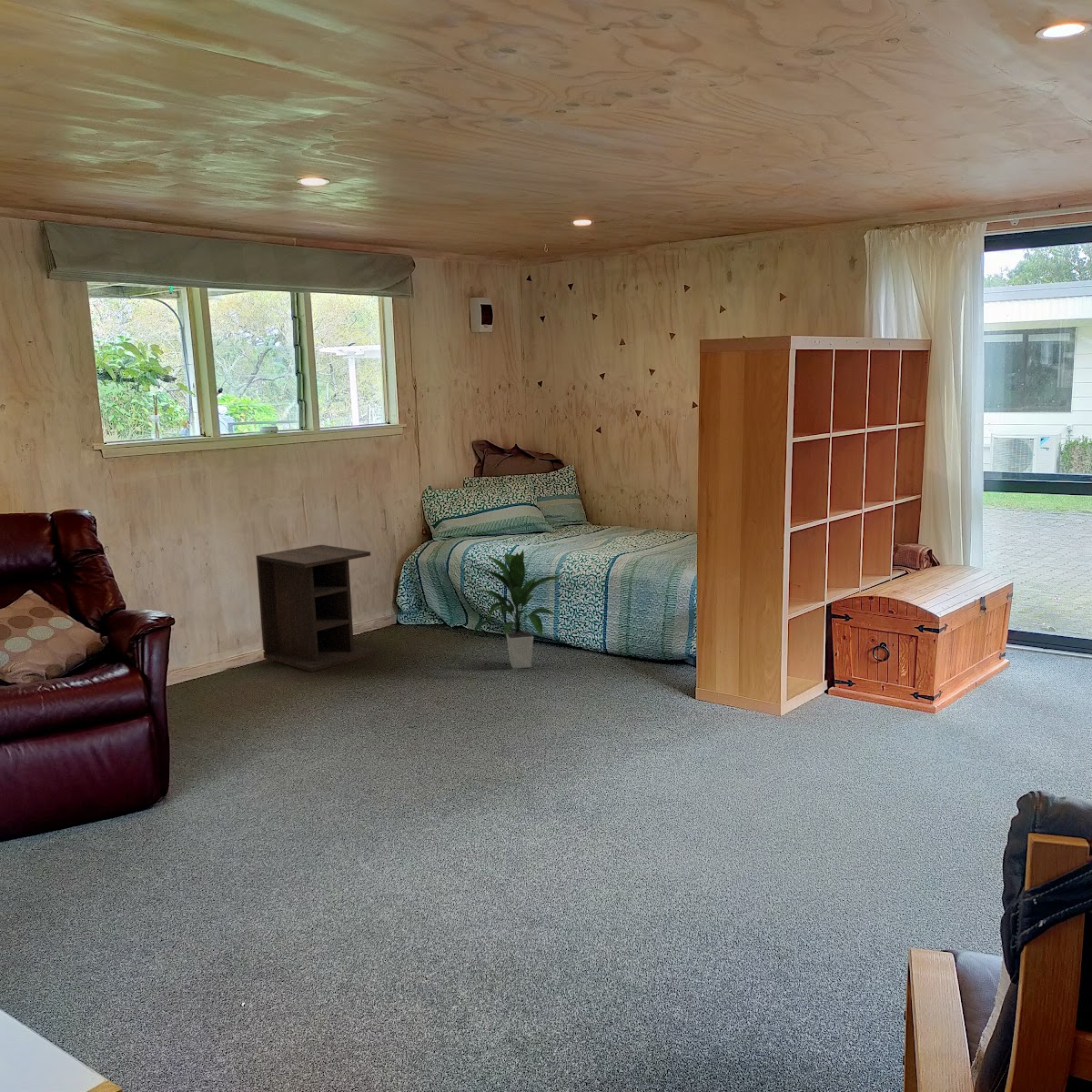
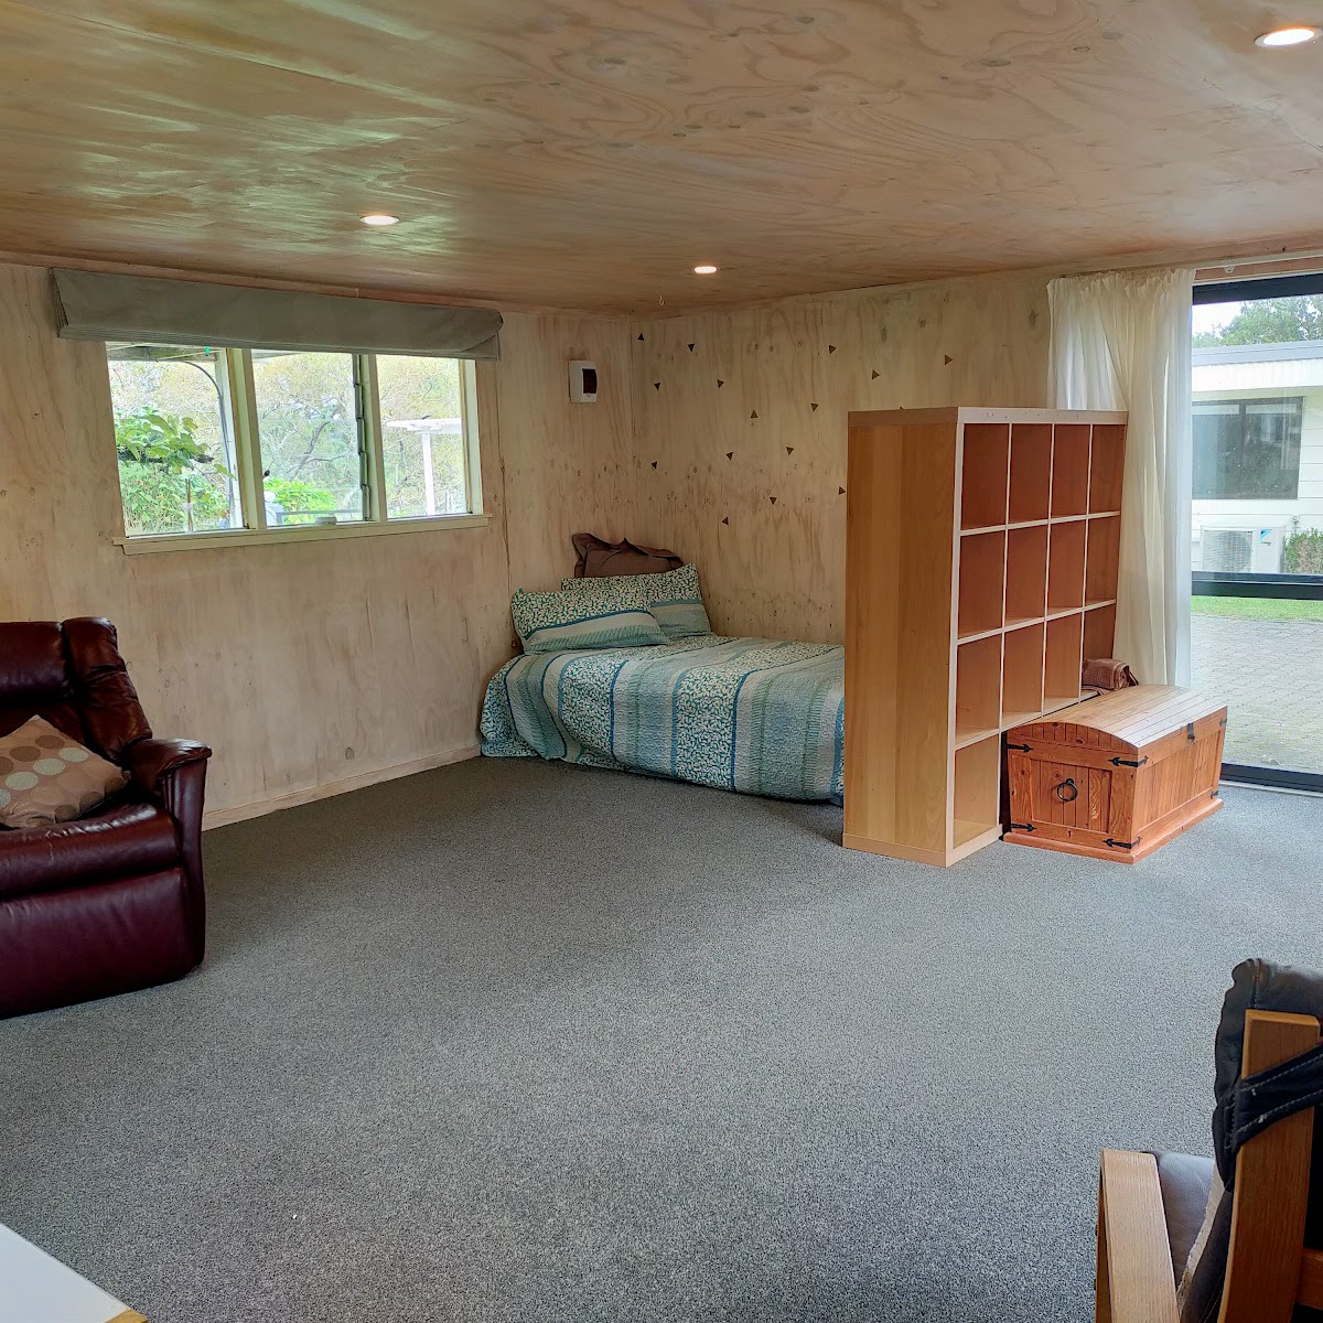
- nightstand [256,544,377,672]
- indoor plant [469,549,562,670]
